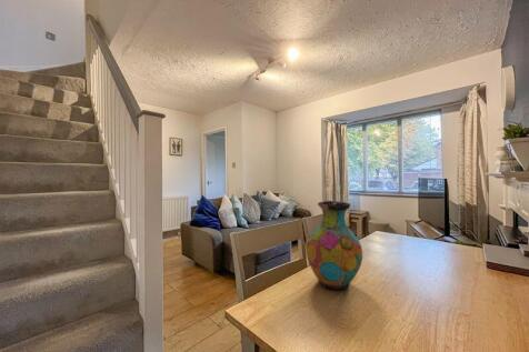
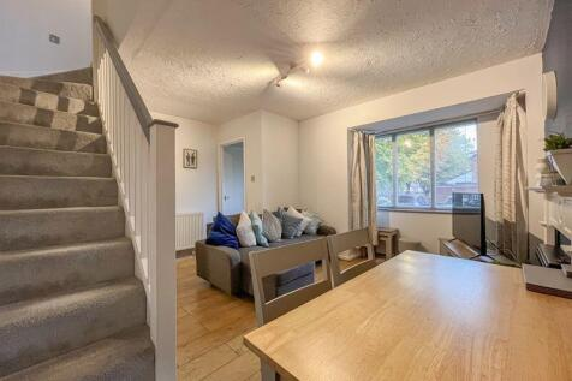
- vase [306,200,363,291]
